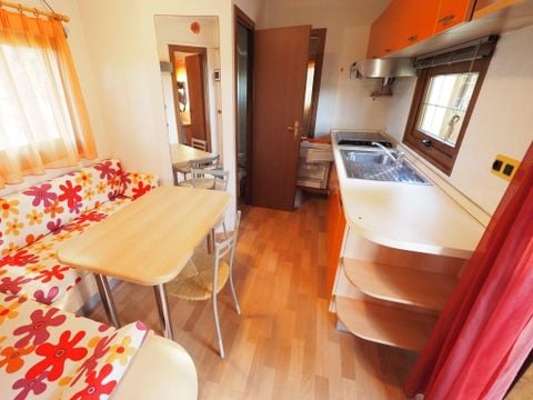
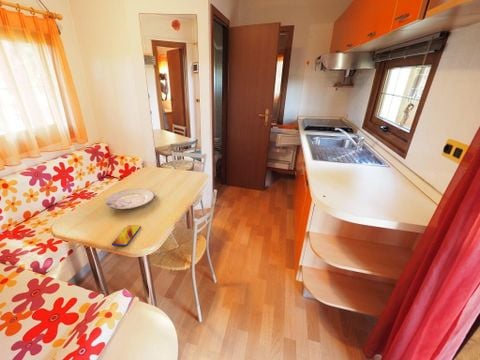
+ smartphone [111,224,142,247]
+ plate [104,188,155,210]
